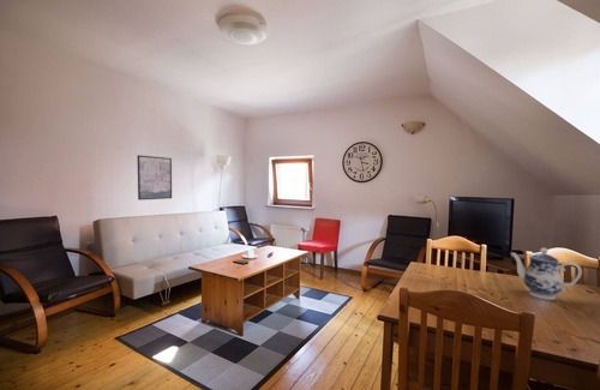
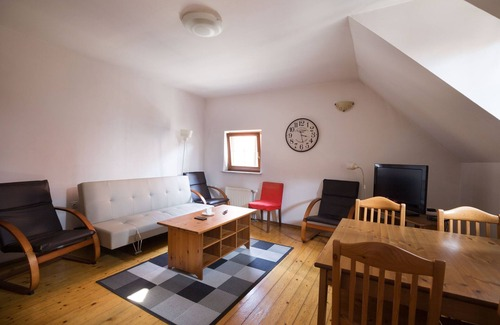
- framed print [137,154,173,202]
- teapot [509,247,583,301]
